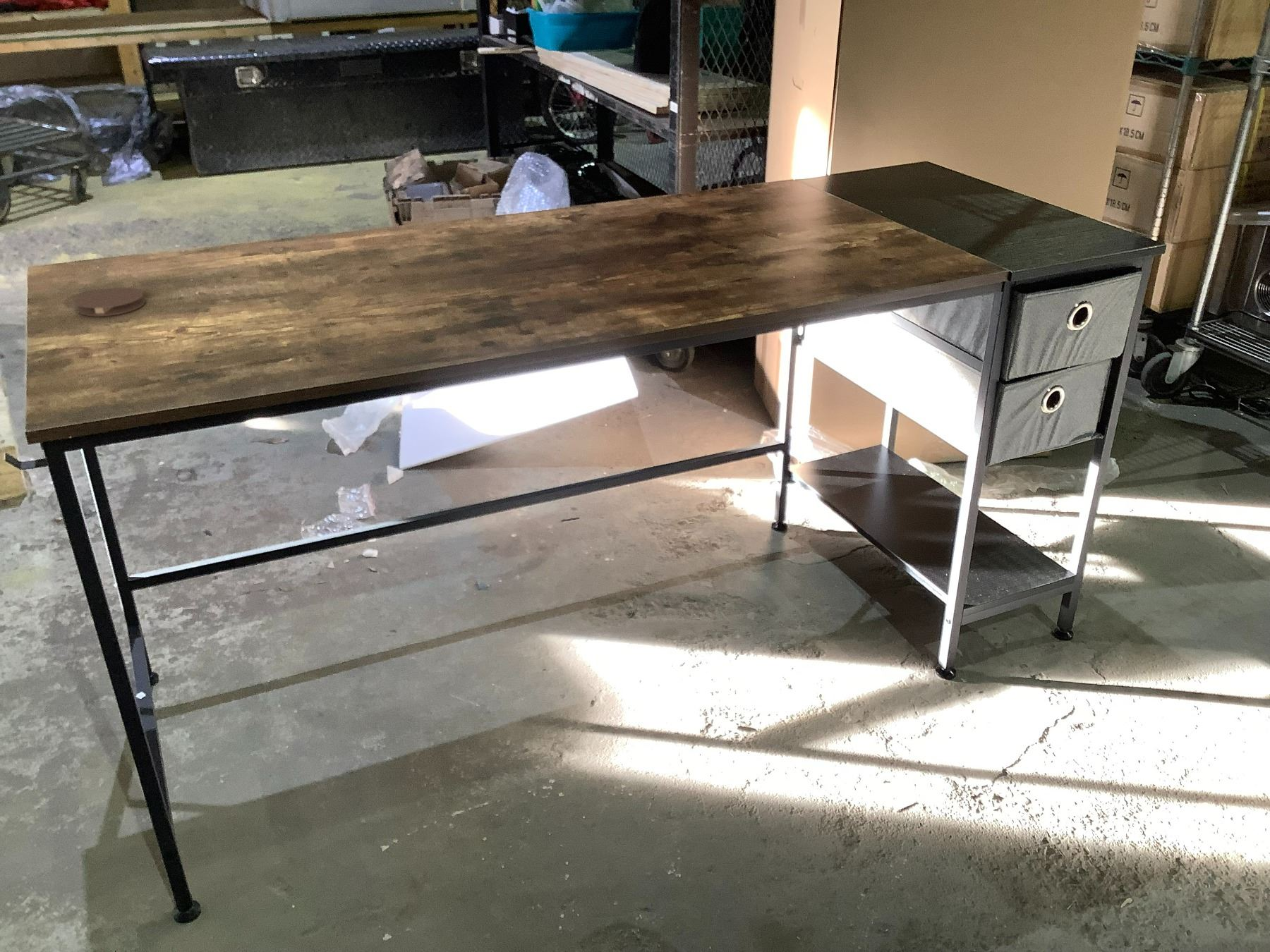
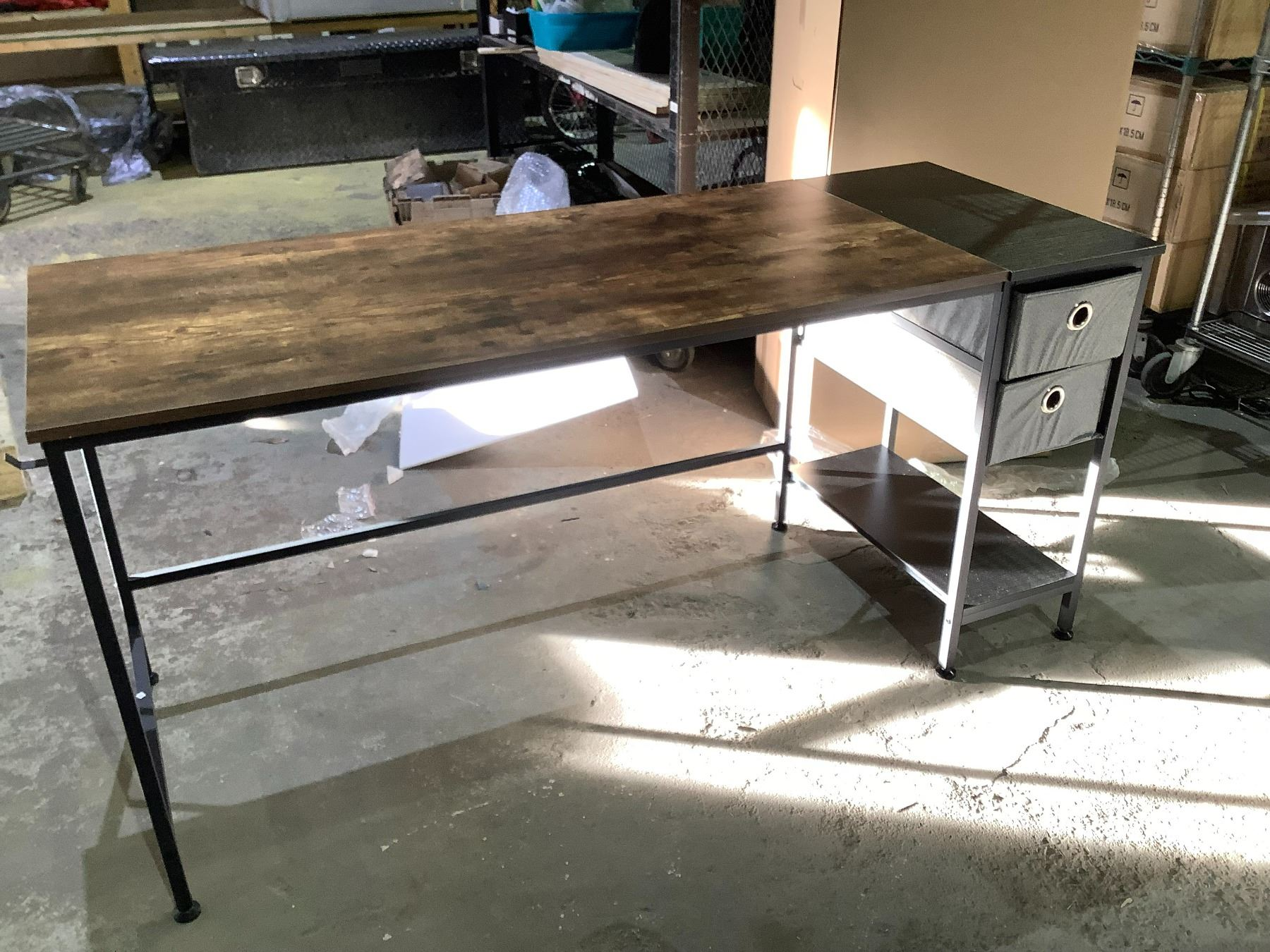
- coaster [74,287,146,317]
